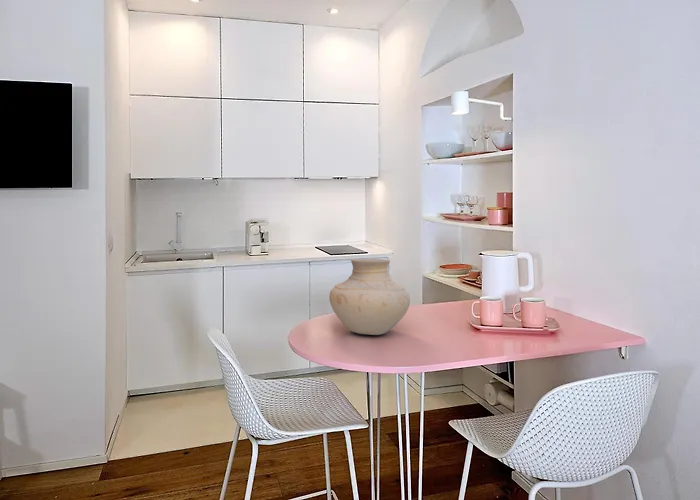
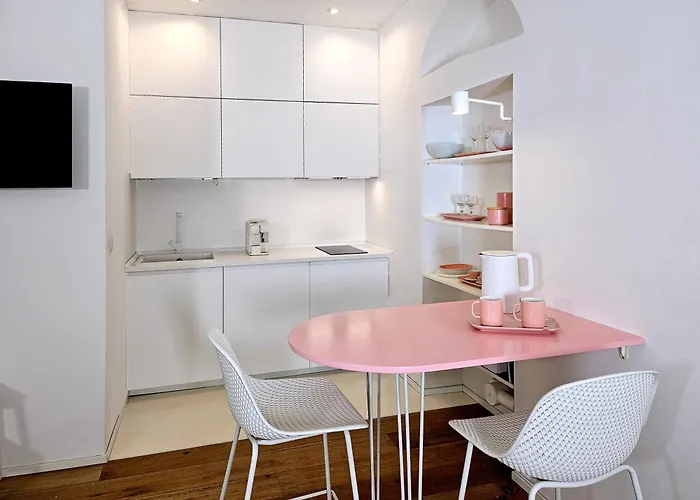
- vase [328,258,411,336]
